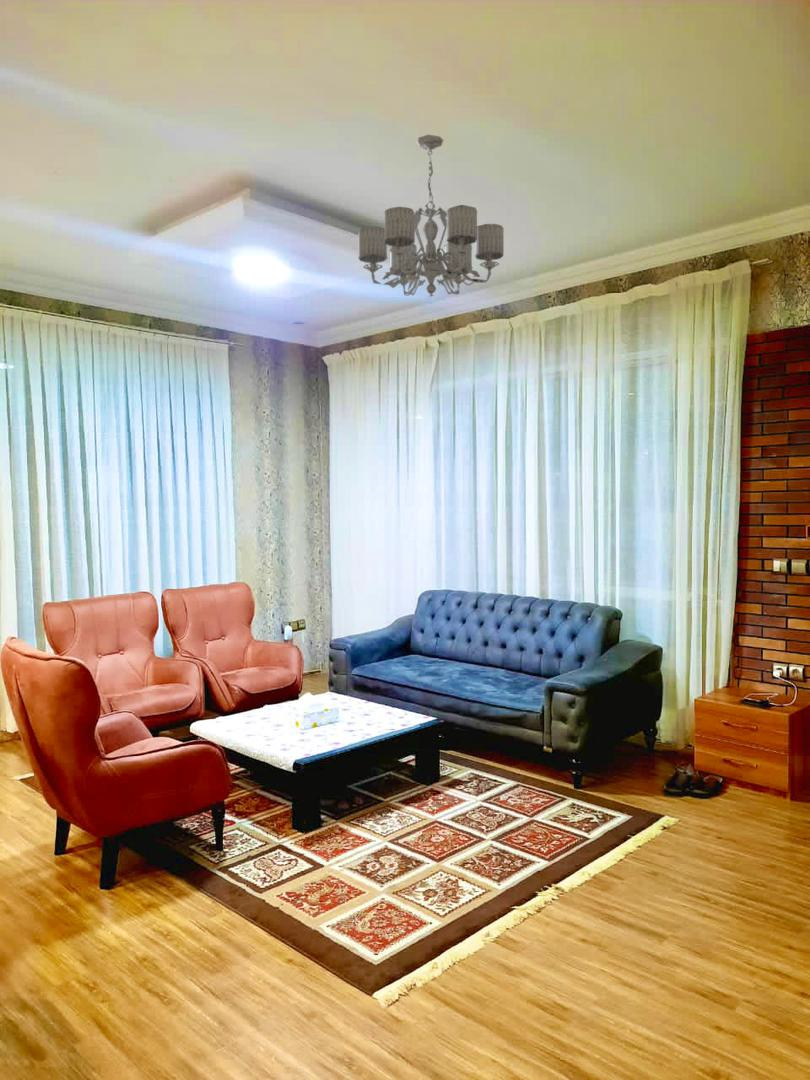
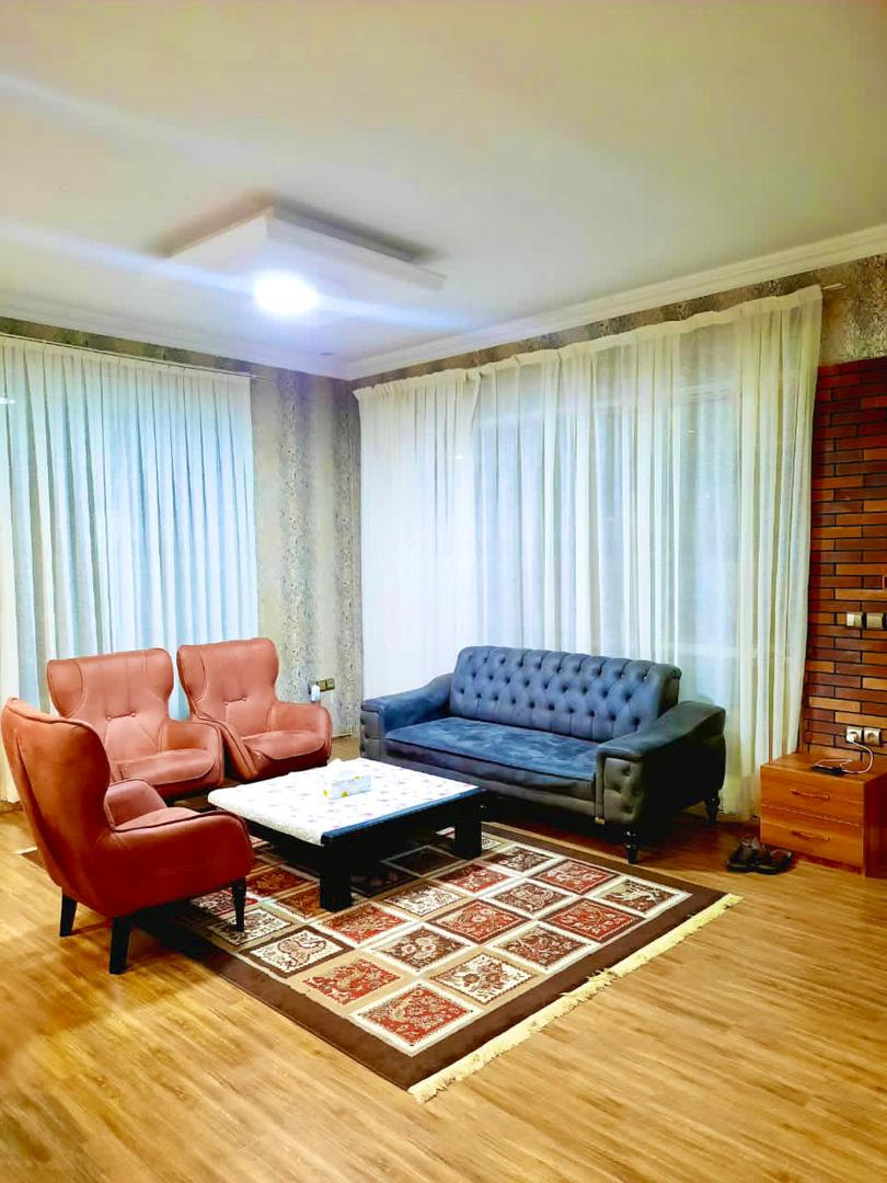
- chandelier [356,134,505,298]
